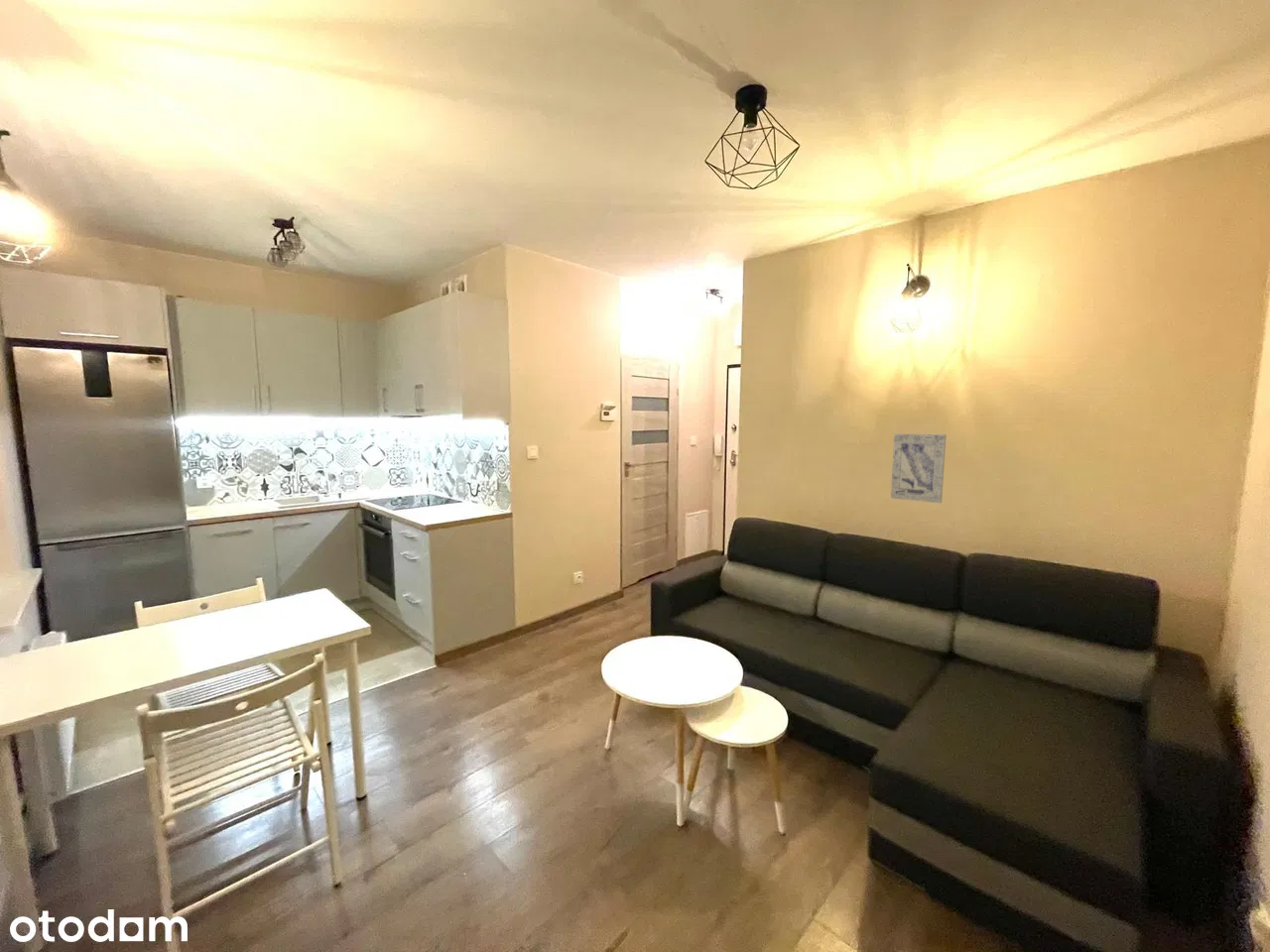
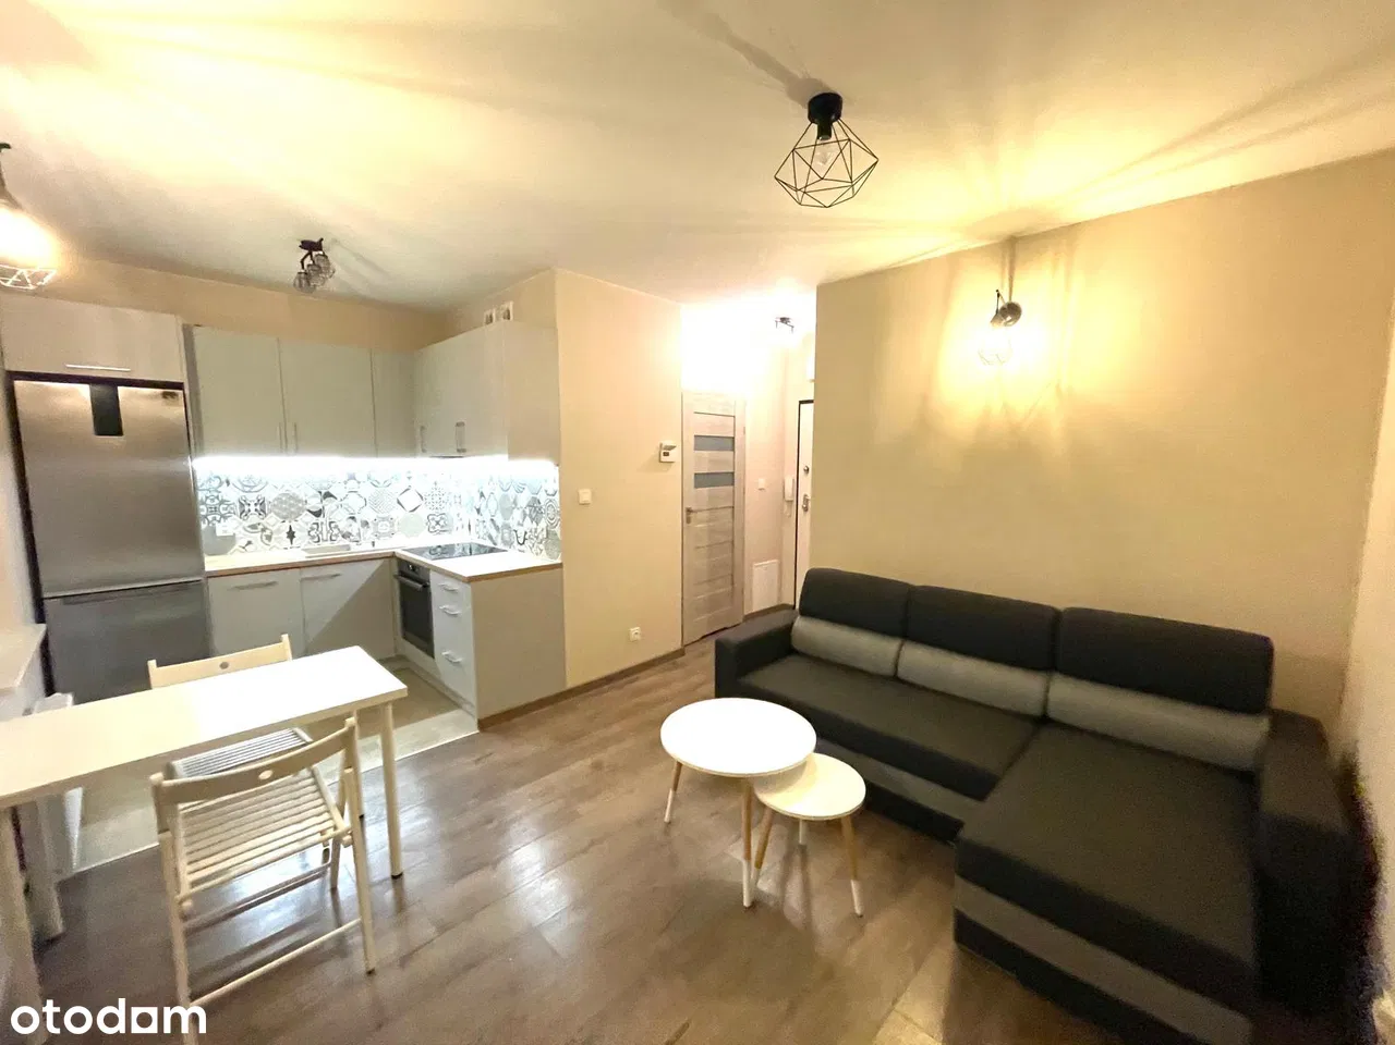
- wall art [890,432,948,504]
